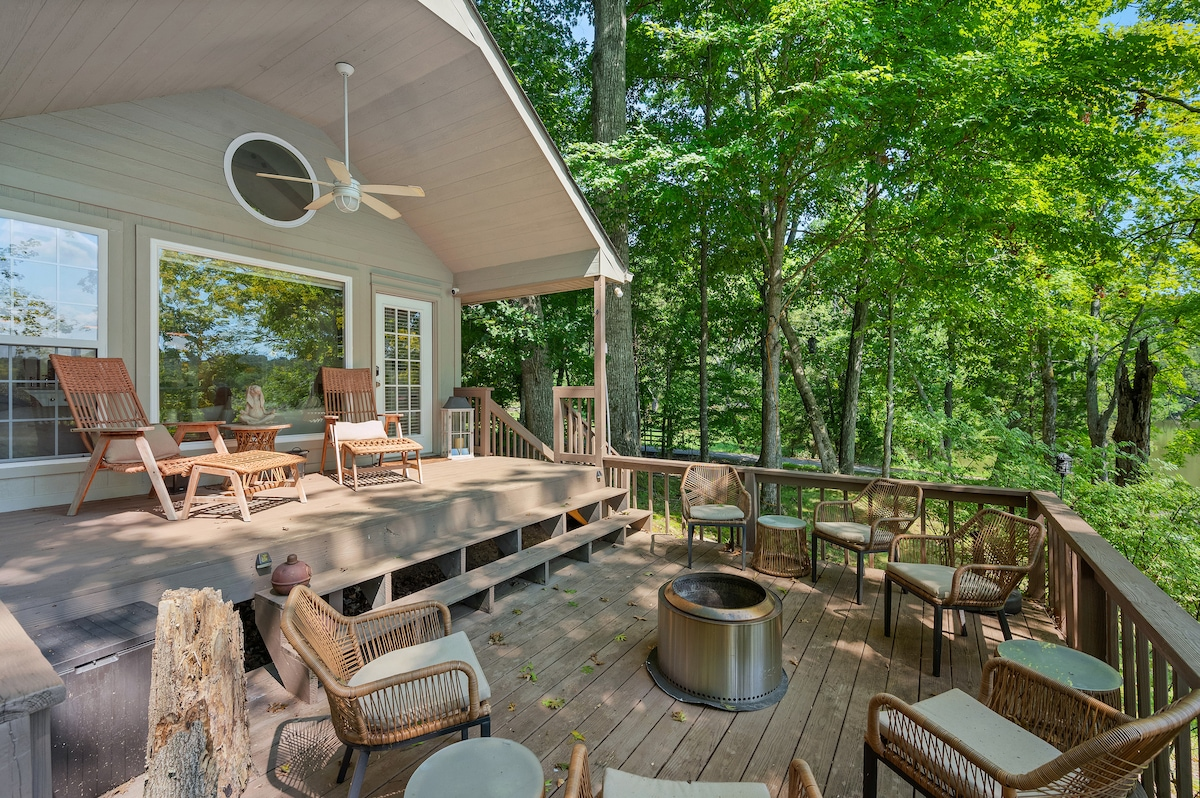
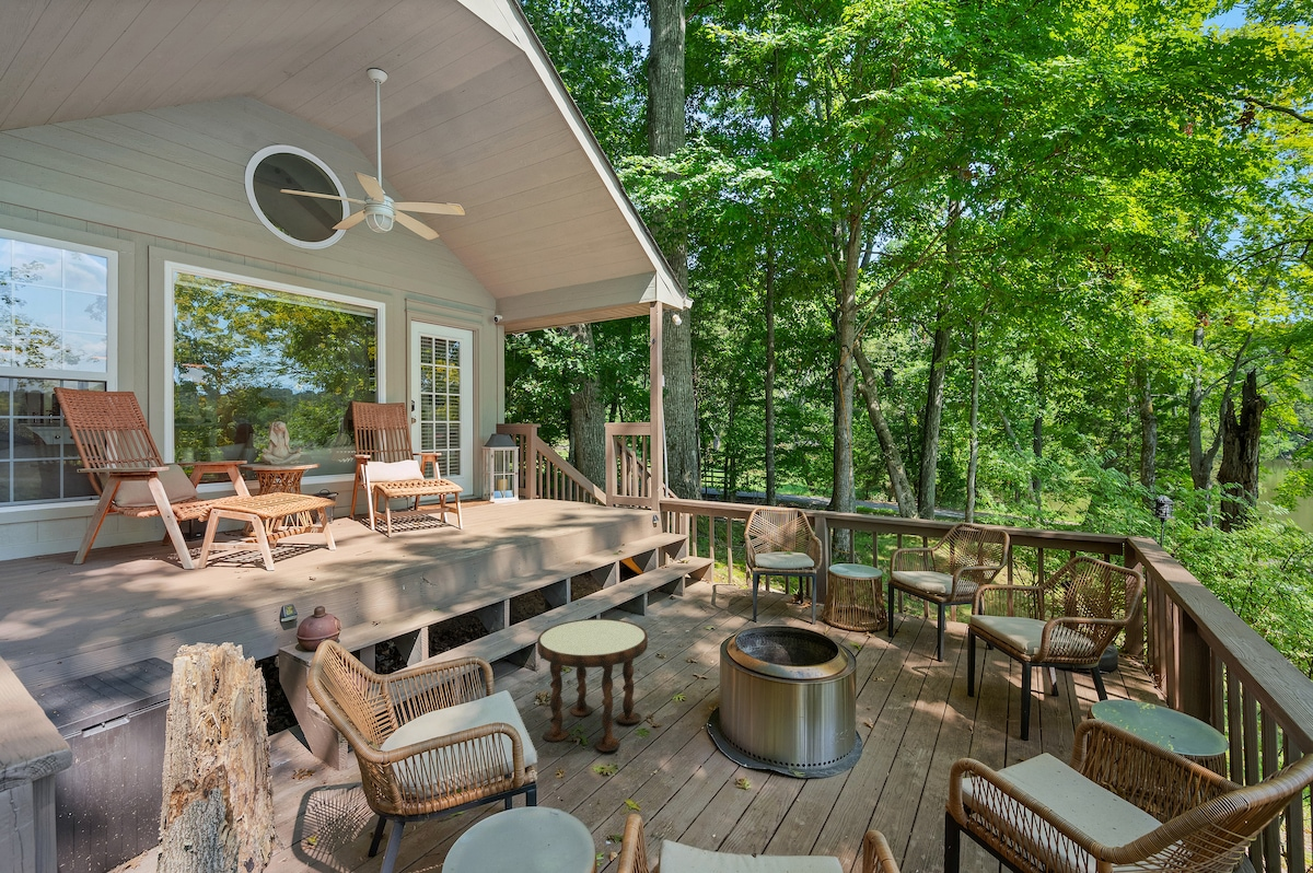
+ side table [536,618,649,753]
